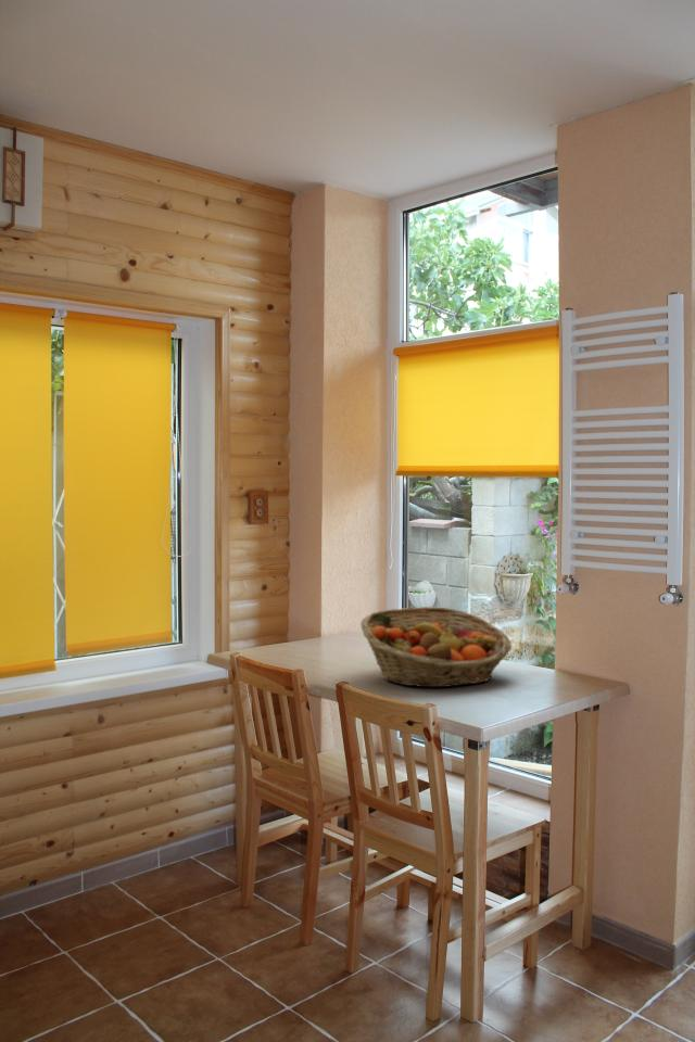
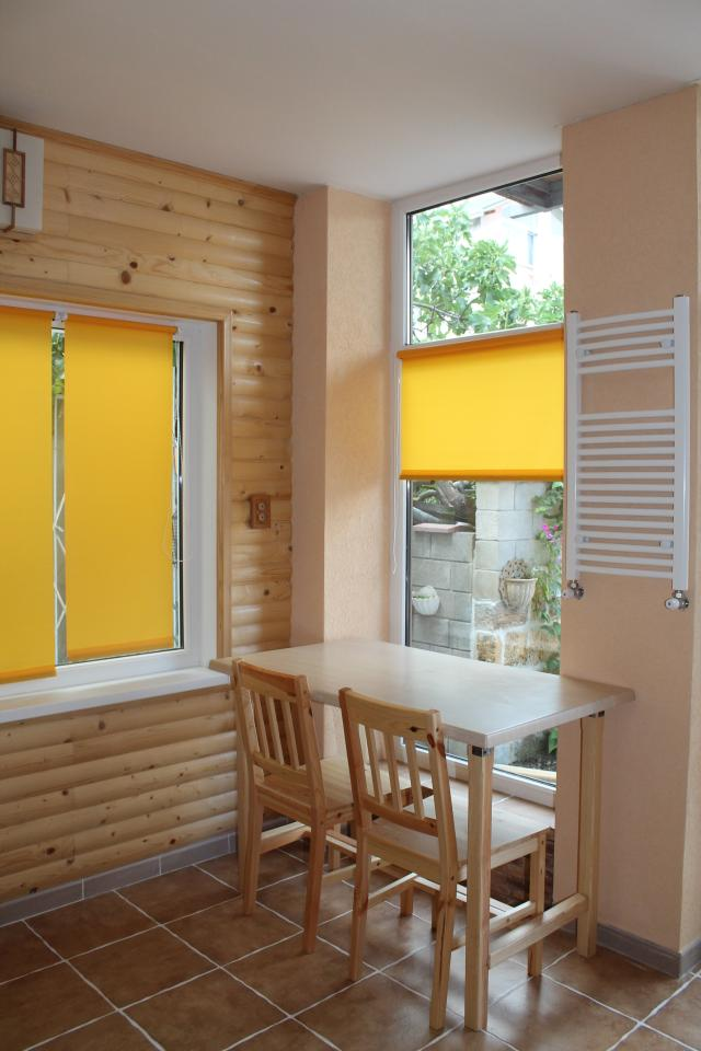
- fruit basket [359,606,513,688]
